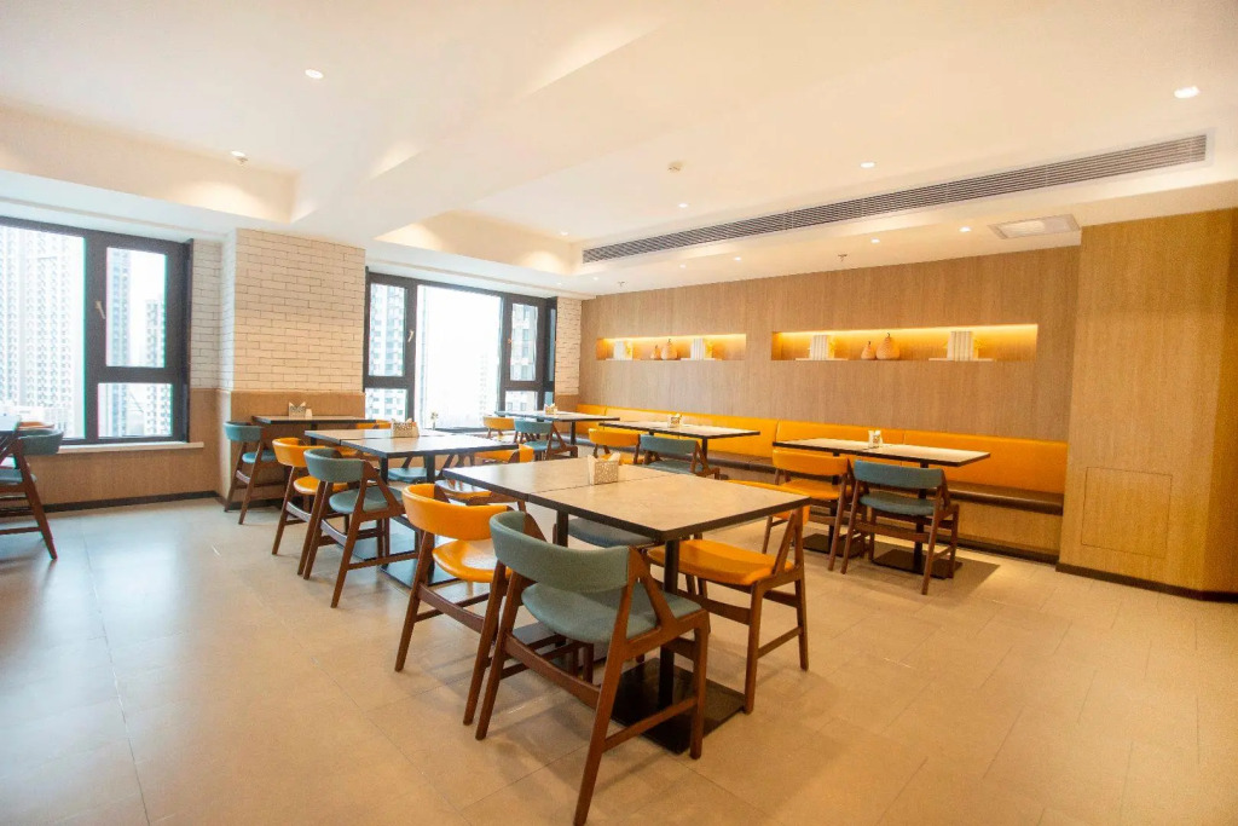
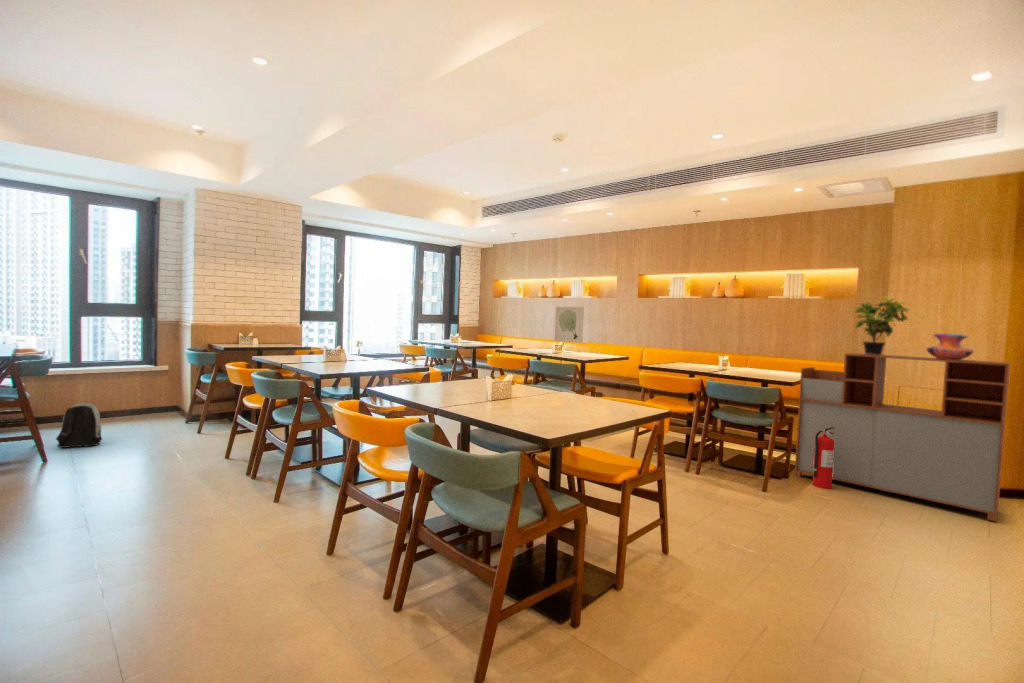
+ potted plant [853,295,911,355]
+ storage cabinet [793,352,1011,522]
+ backpack [55,402,103,449]
+ wall art [553,306,585,344]
+ decorative vase [925,332,975,360]
+ fire extinguisher [812,427,835,490]
